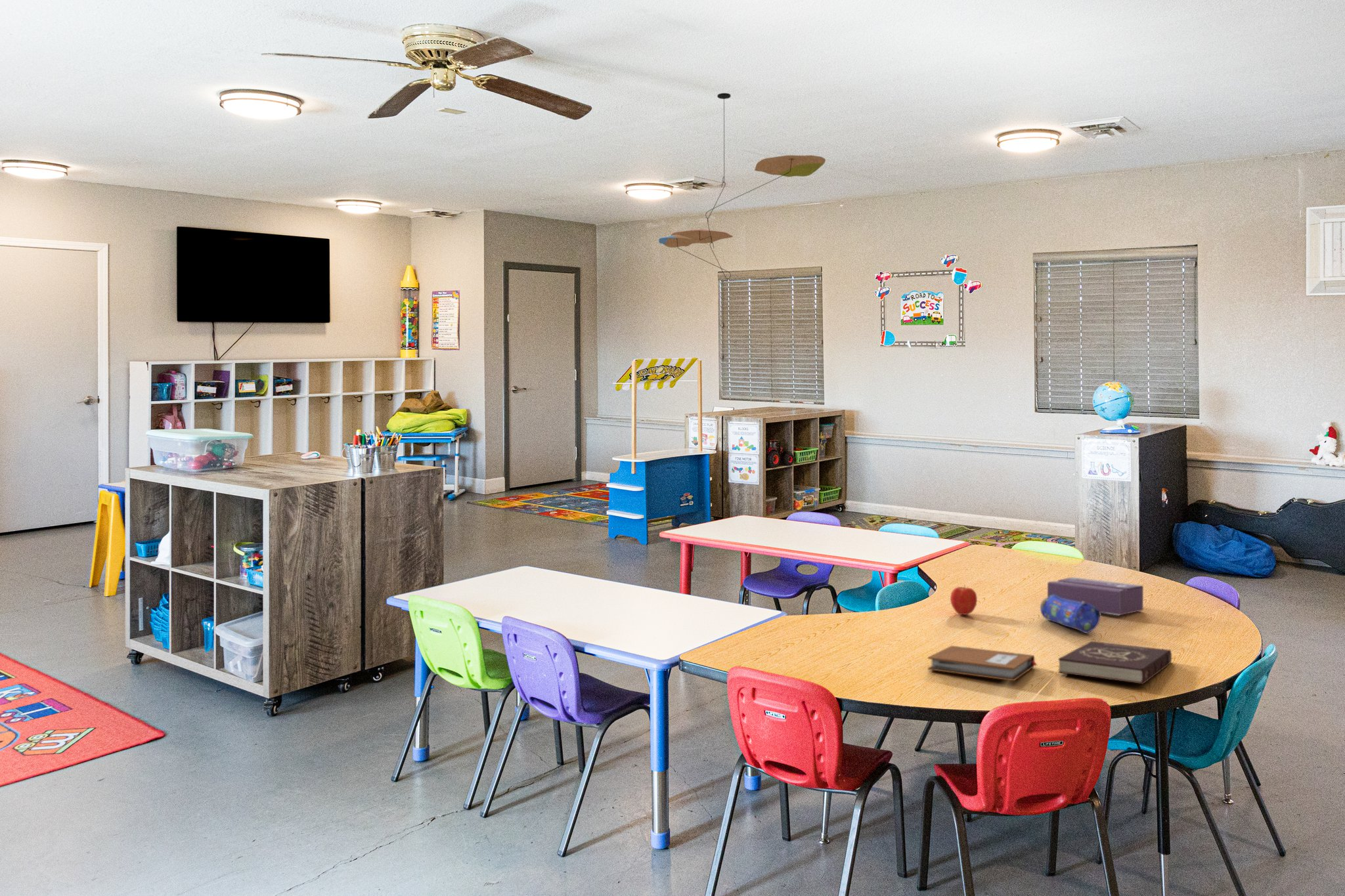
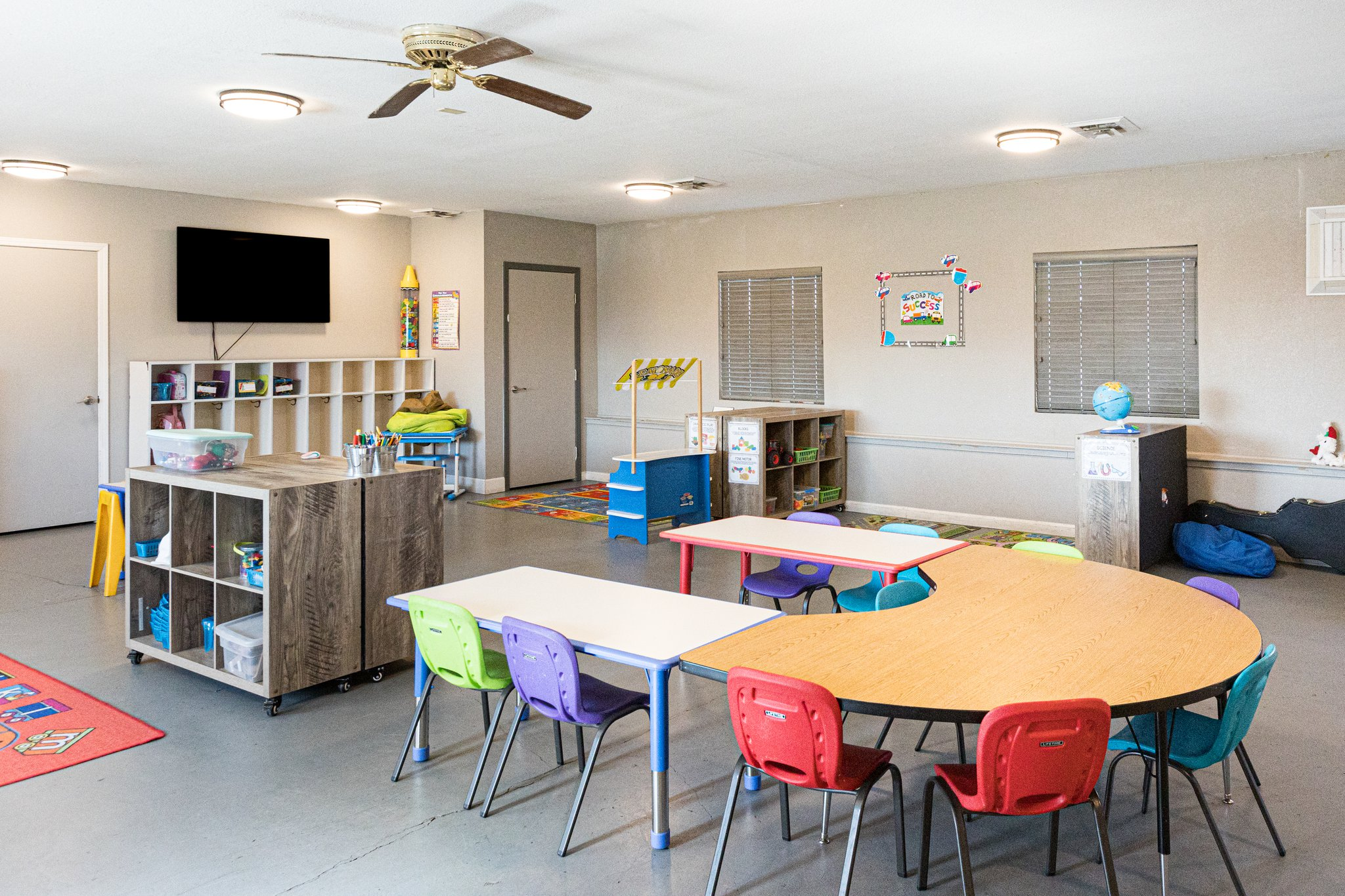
- apple [950,584,978,616]
- tissue box [1047,576,1144,616]
- ceiling mobile [658,93,826,280]
- book [1058,640,1172,685]
- notebook [927,645,1038,682]
- pencil case [1040,595,1103,633]
